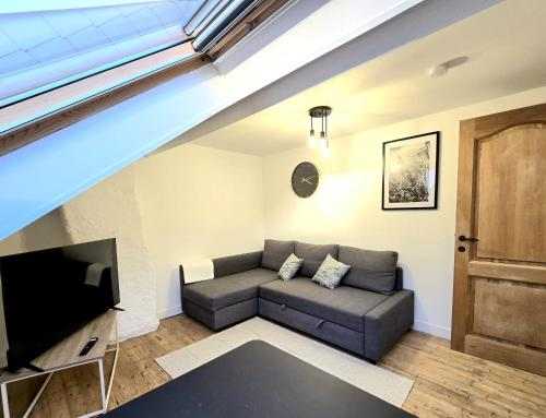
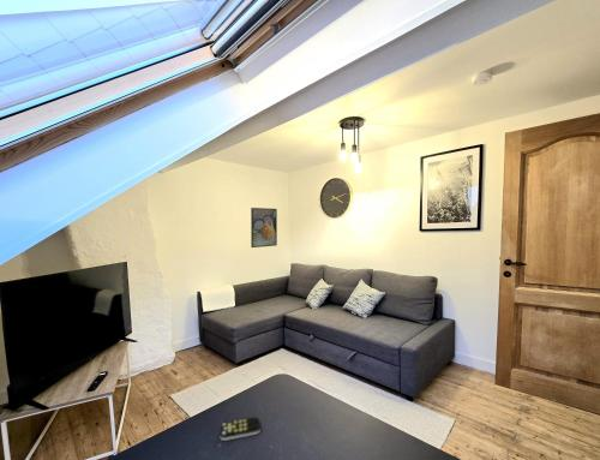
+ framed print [250,207,278,249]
+ remote control [220,416,262,442]
